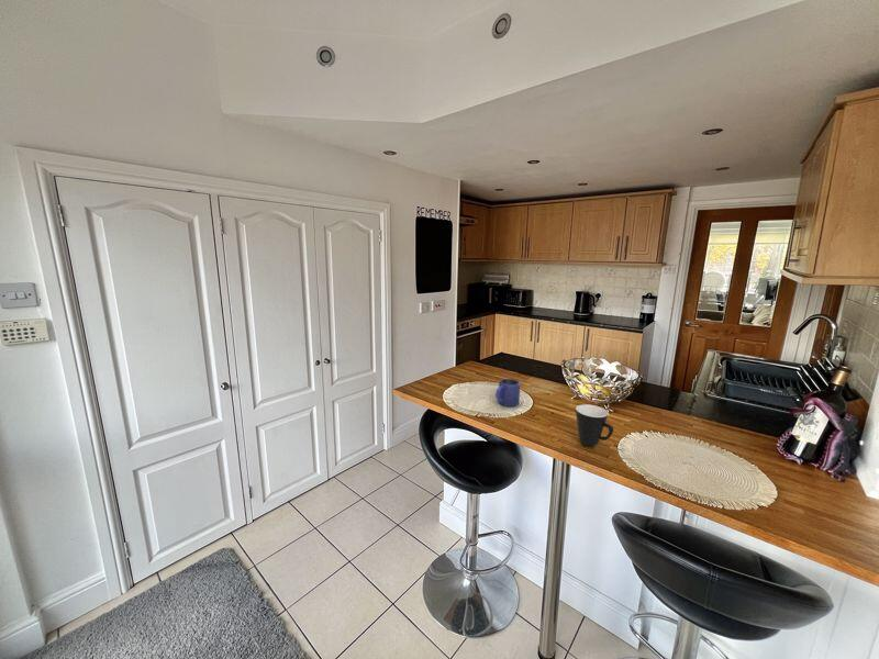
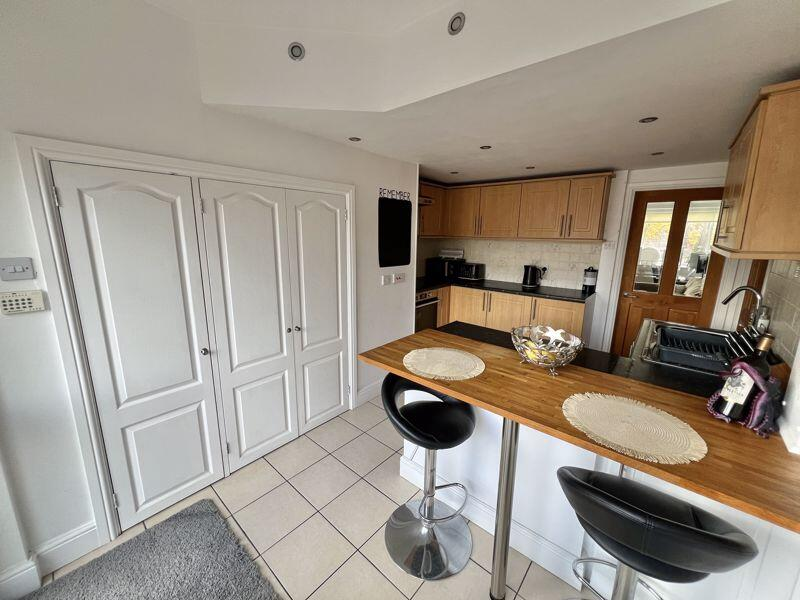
- mug [494,378,521,407]
- mug [575,403,614,448]
